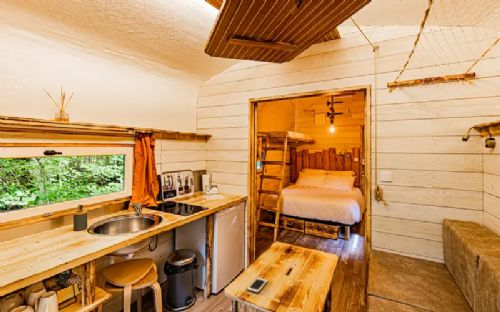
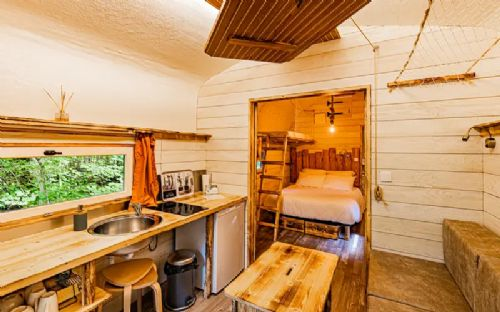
- cell phone [246,276,269,294]
